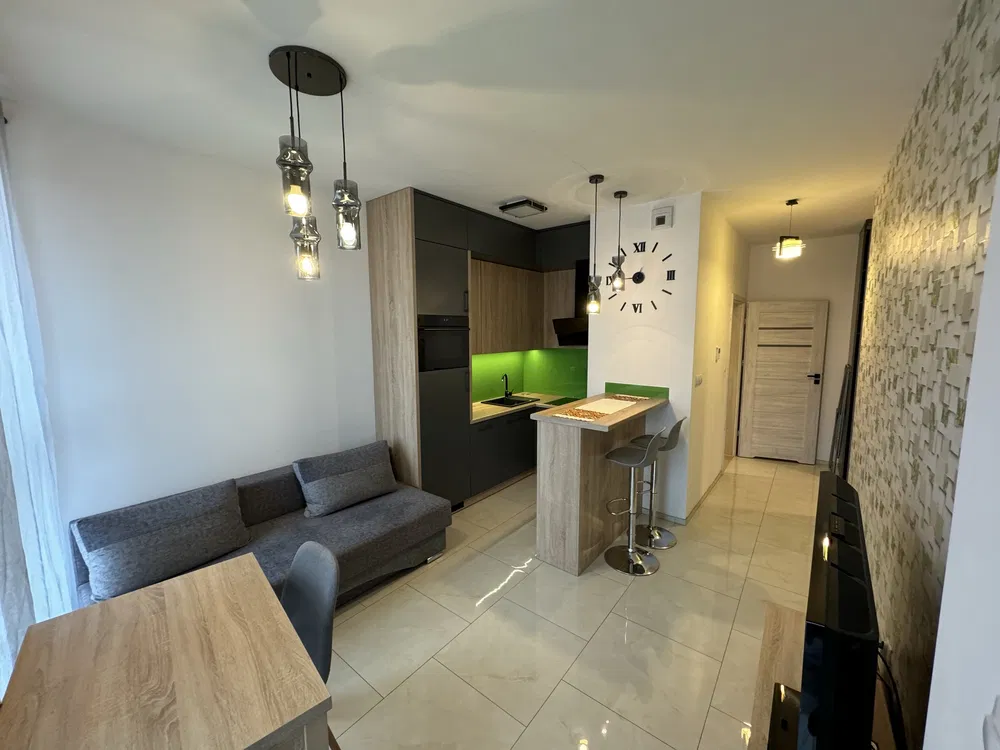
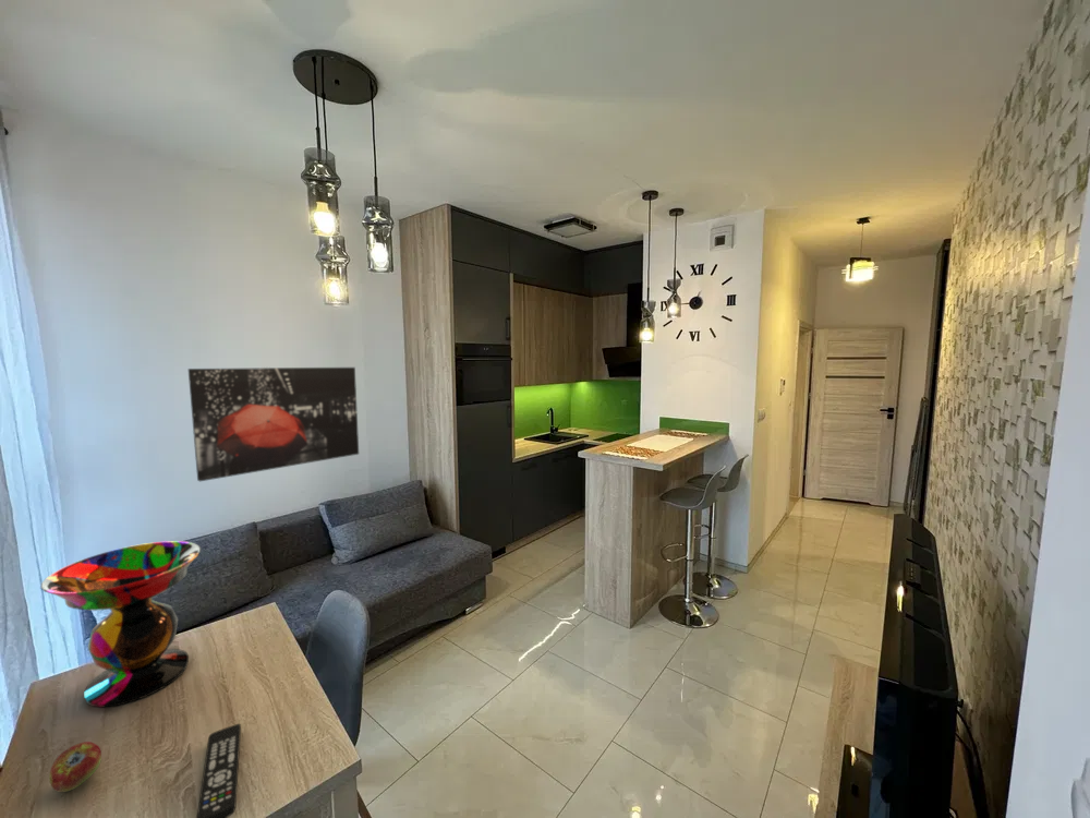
+ wall art [187,366,360,482]
+ decorative bowl [39,540,202,708]
+ remote control [196,723,242,818]
+ fruit [48,741,102,793]
